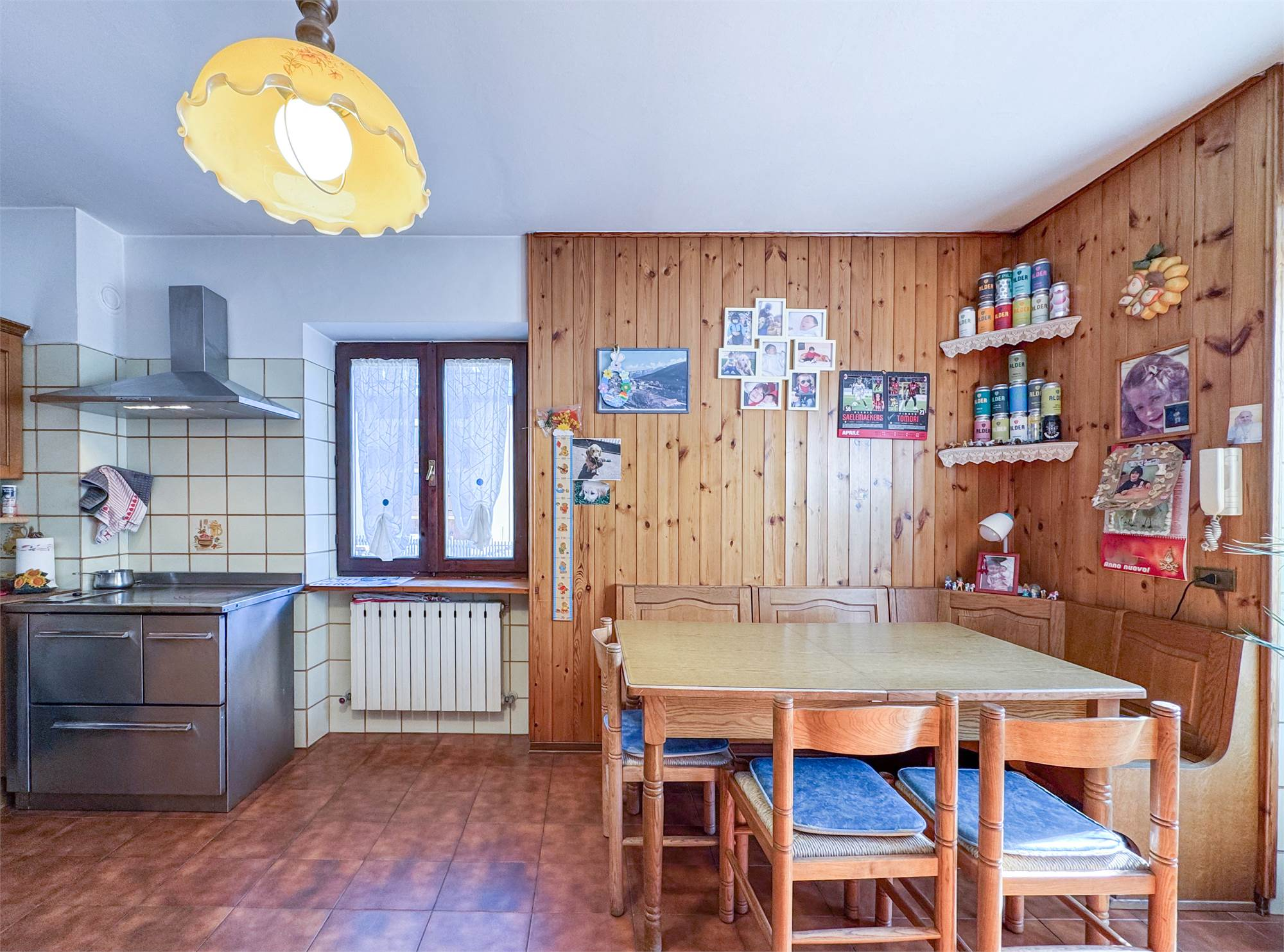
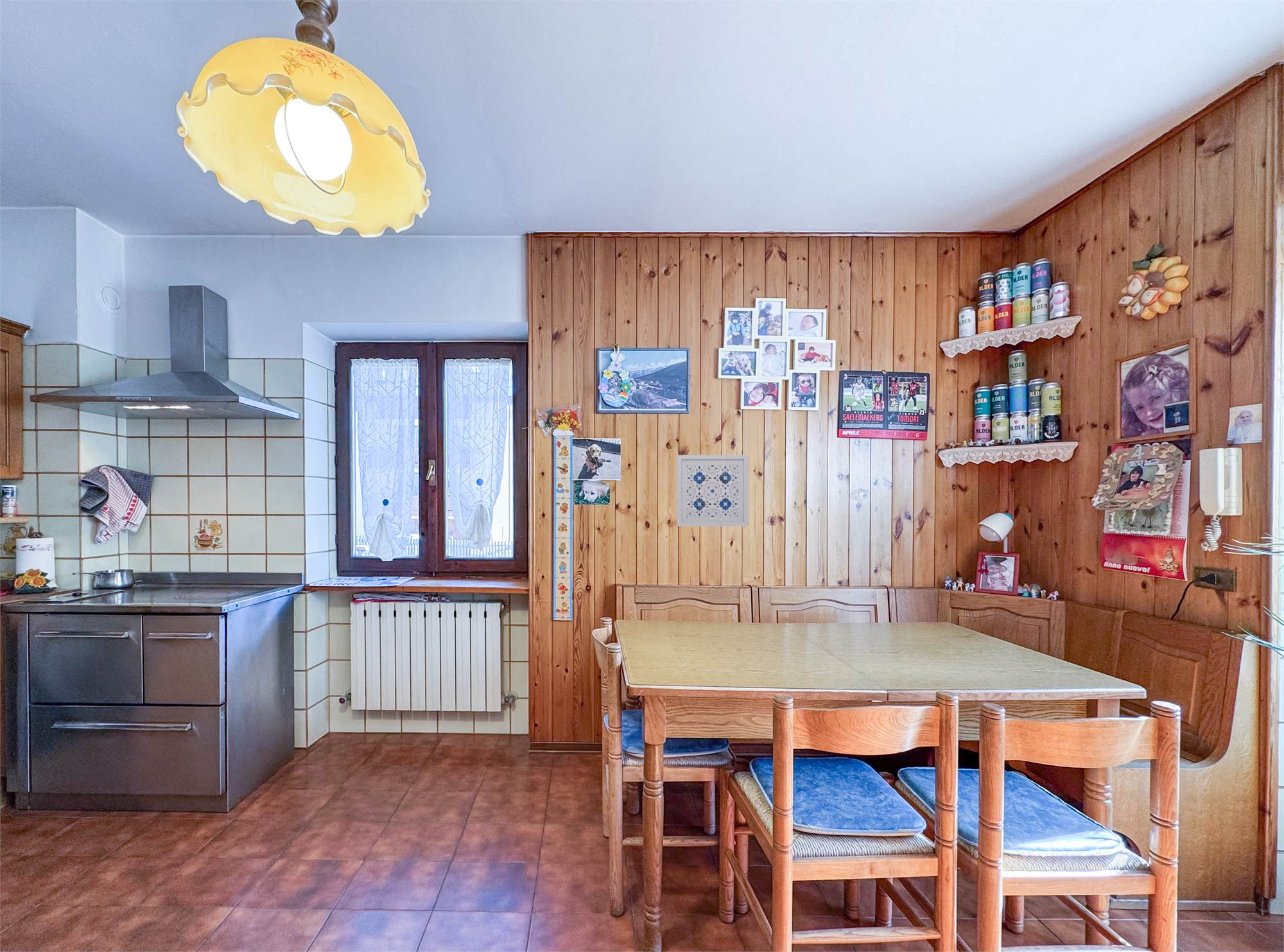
+ wall art [676,454,749,527]
